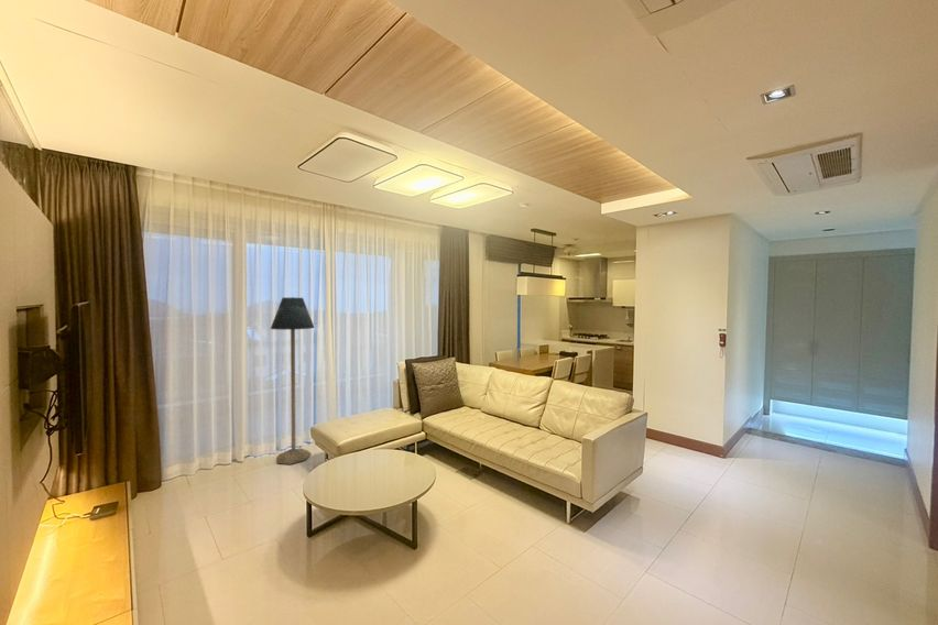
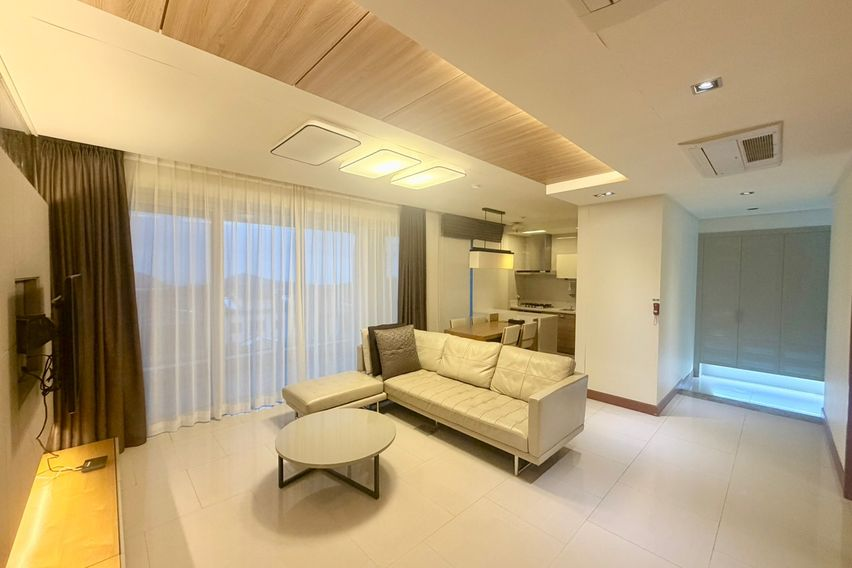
- floor lamp [270,296,316,465]
